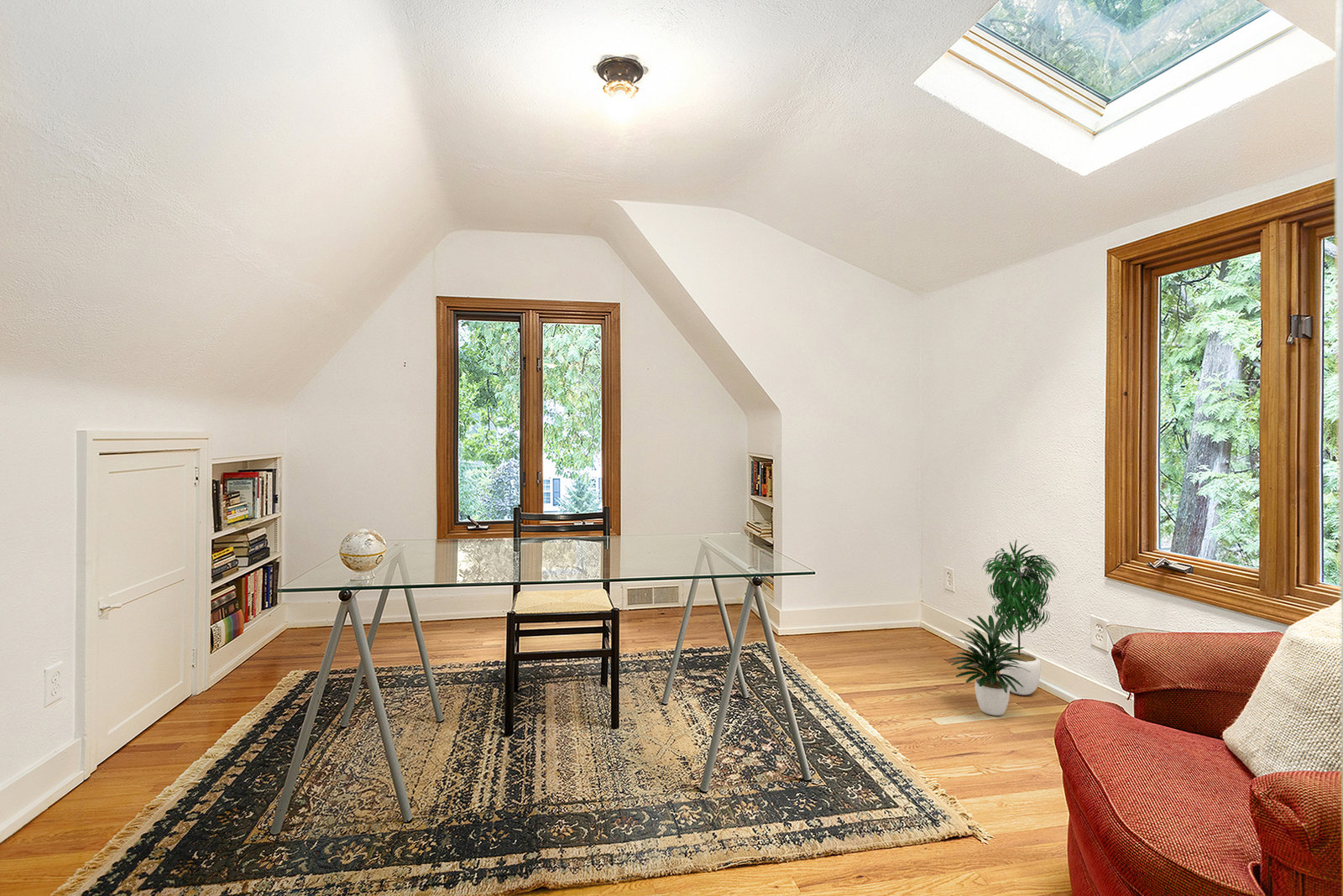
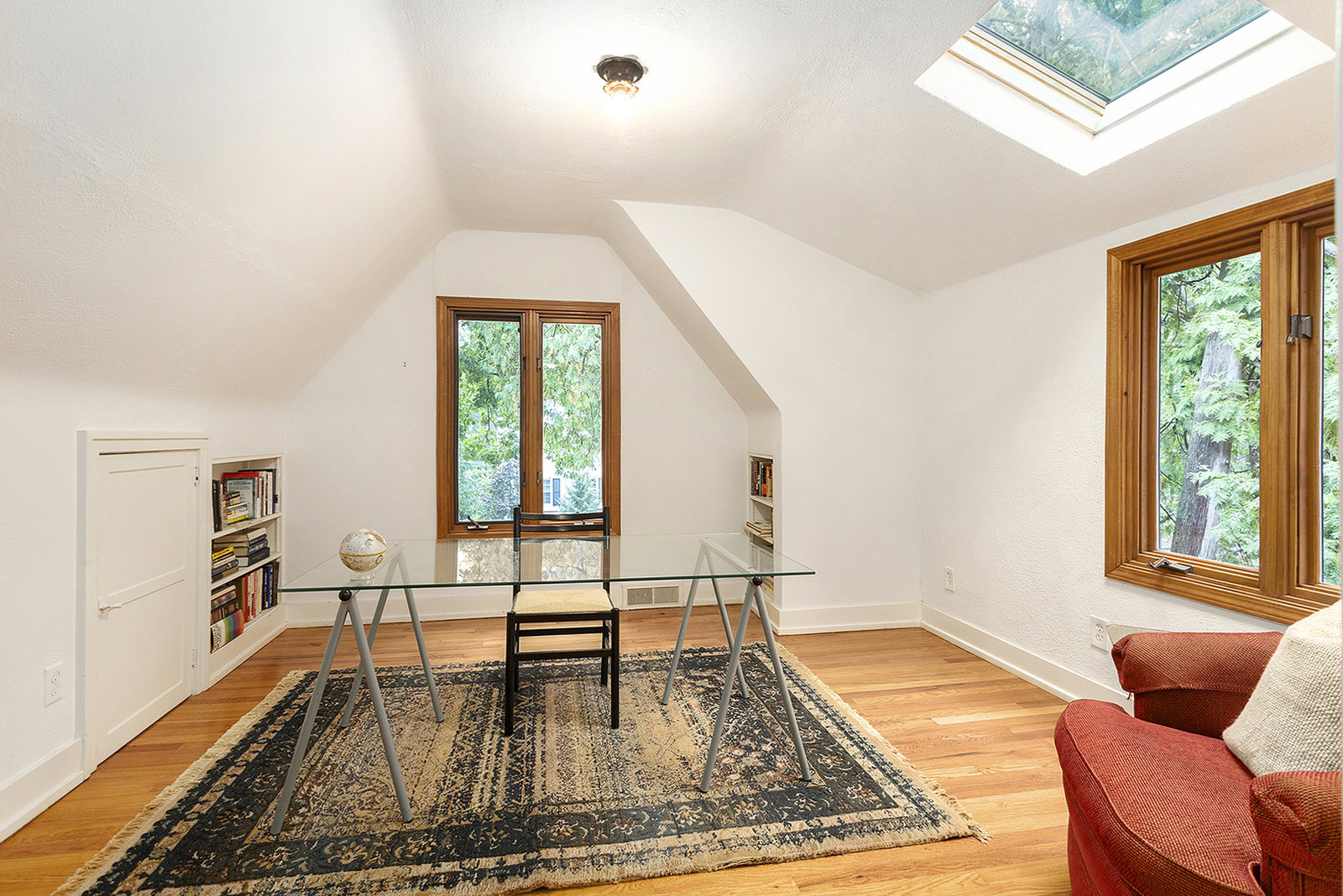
- potted plant [948,539,1060,716]
